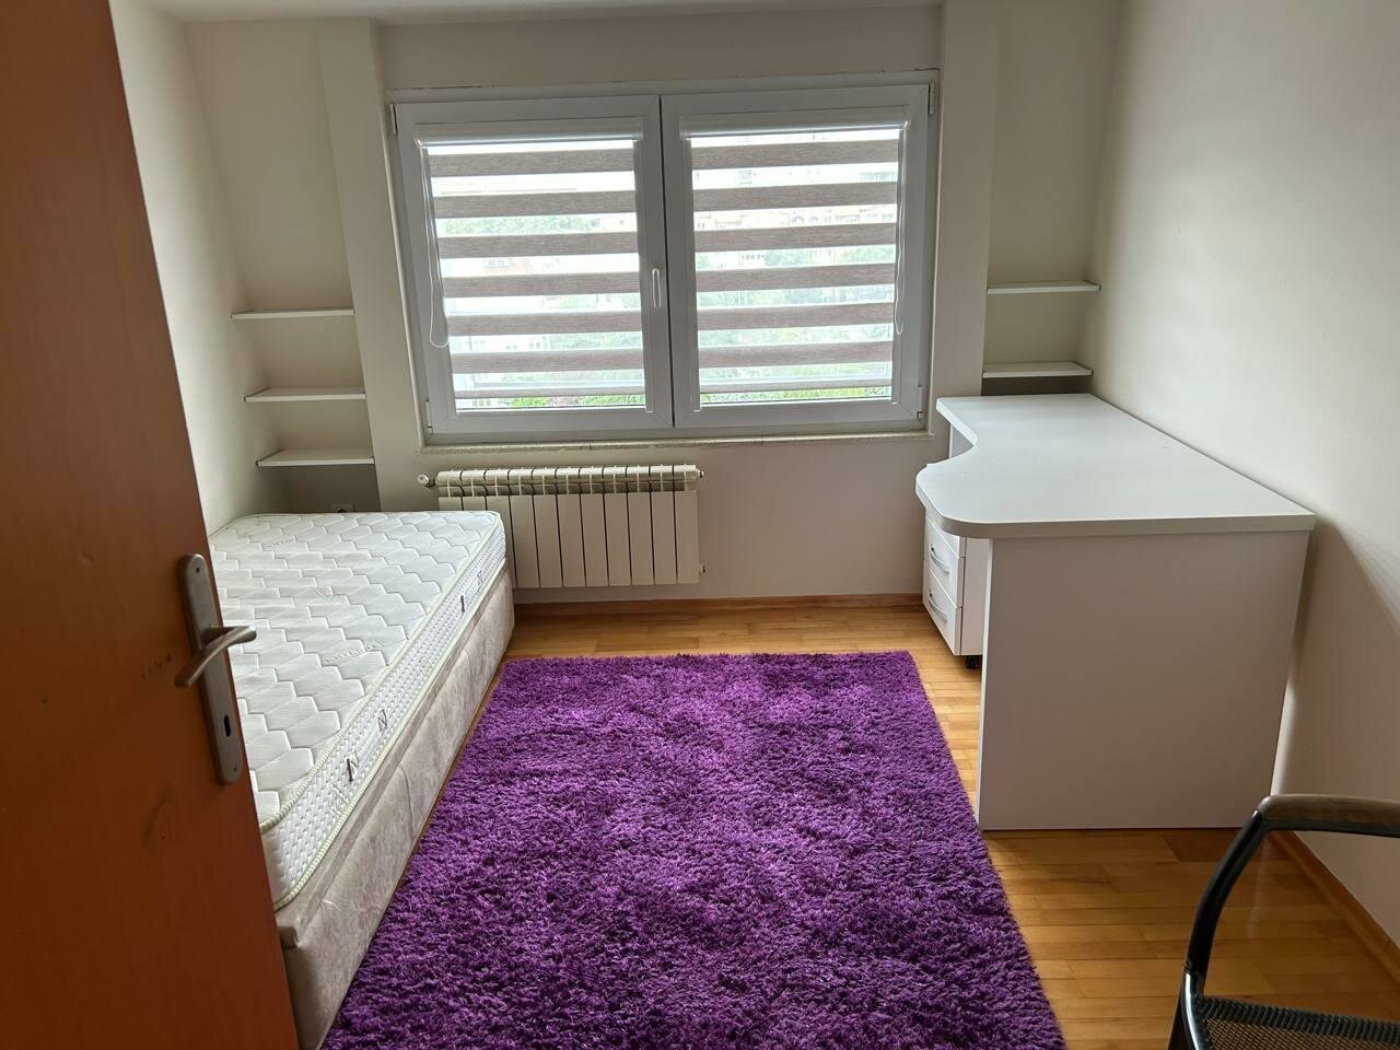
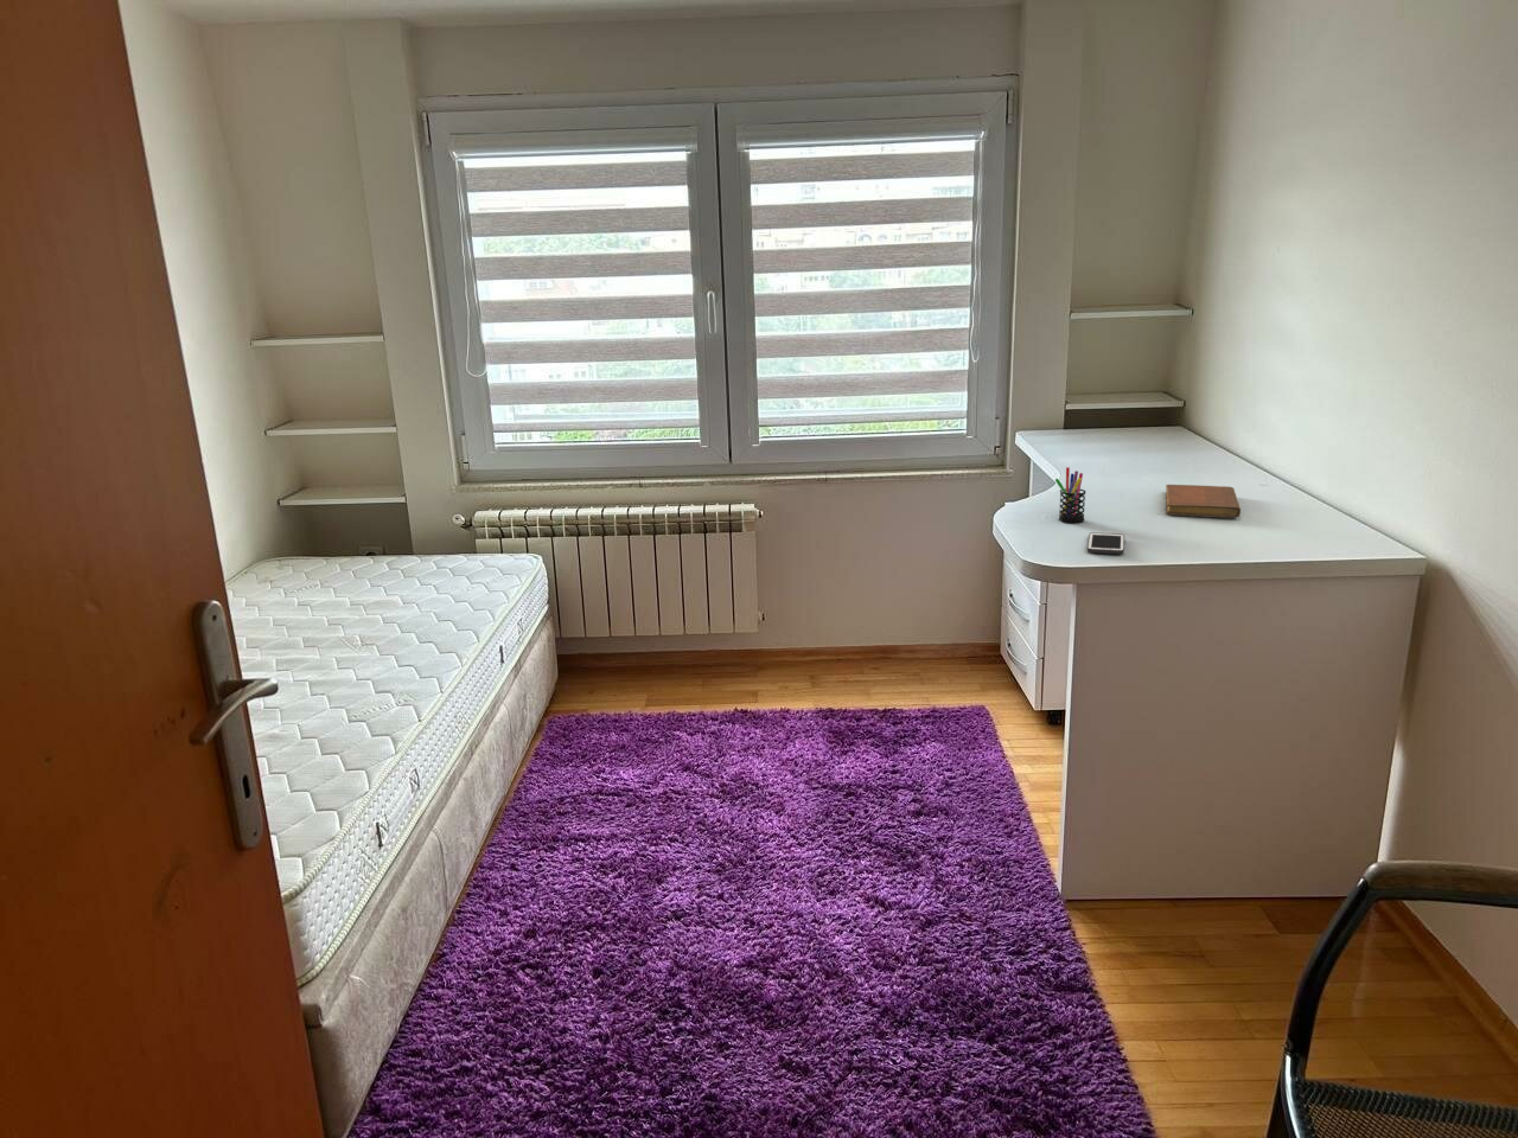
+ cell phone [1087,531,1126,555]
+ notebook [1164,484,1242,519]
+ pen holder [1054,466,1087,524]
